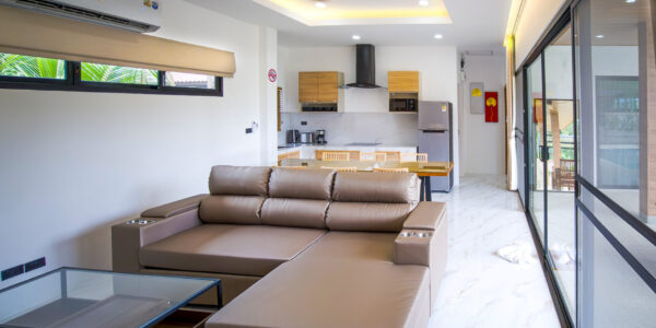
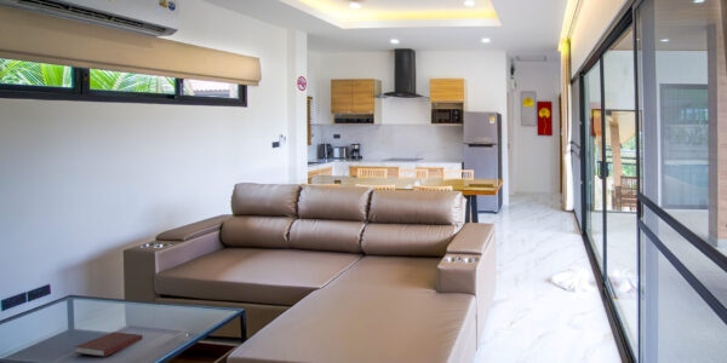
+ notebook [74,332,144,358]
